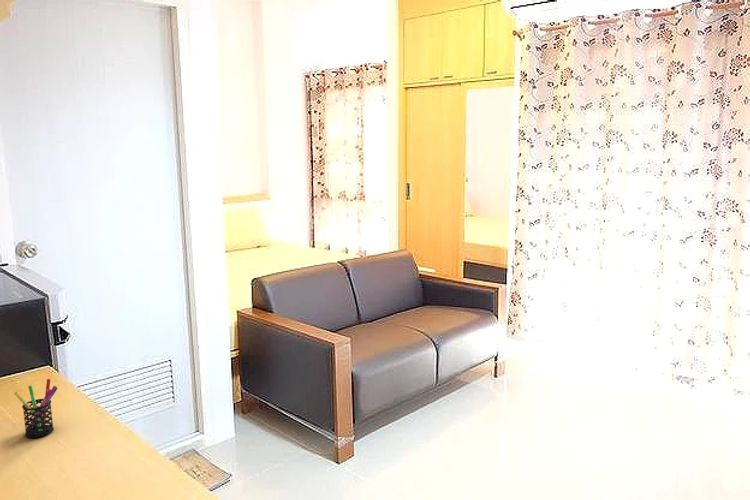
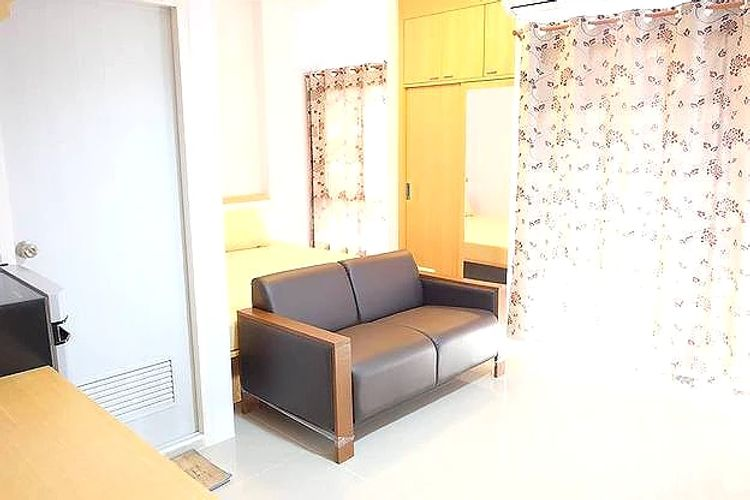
- pen holder [13,378,59,439]
